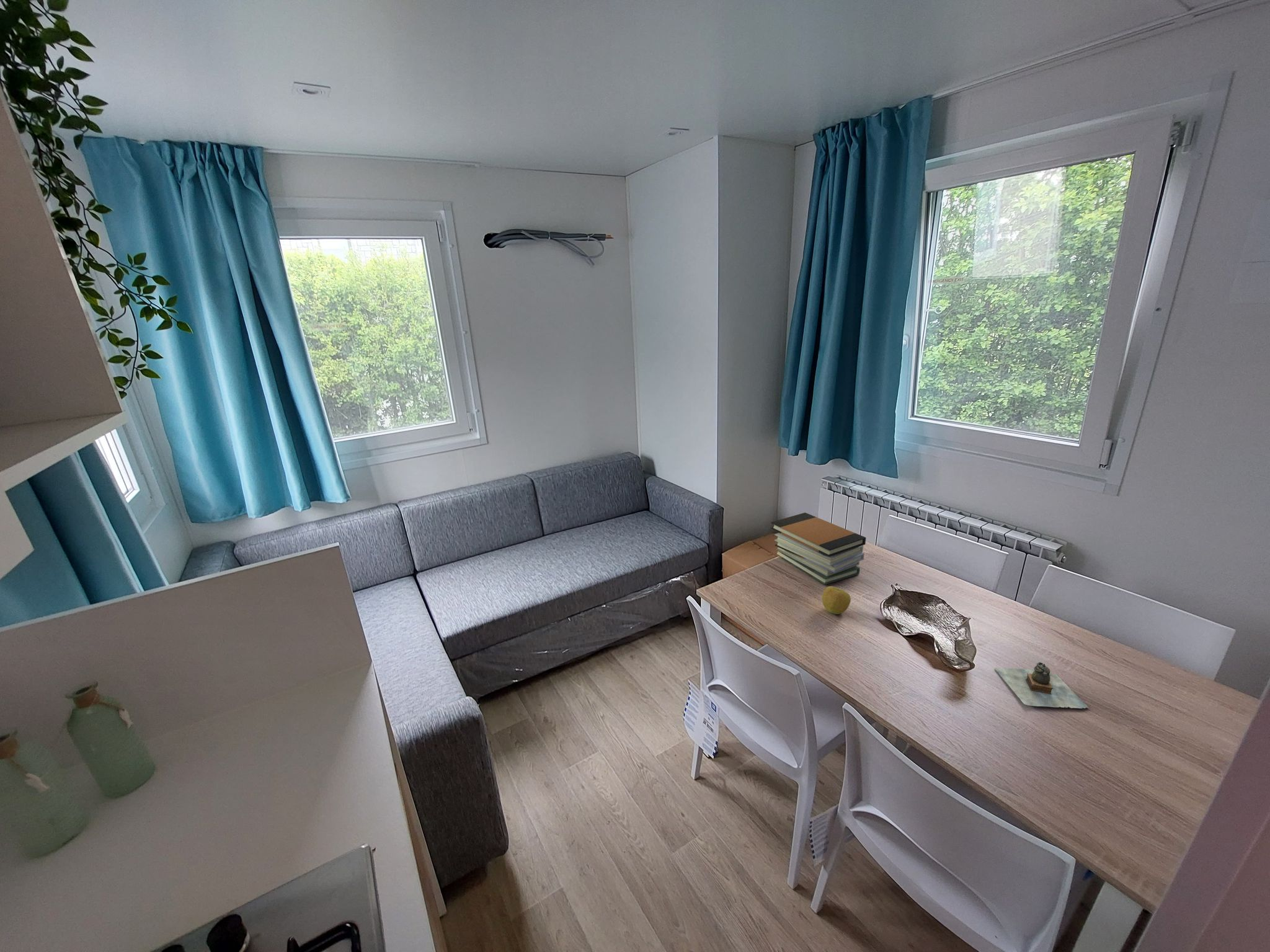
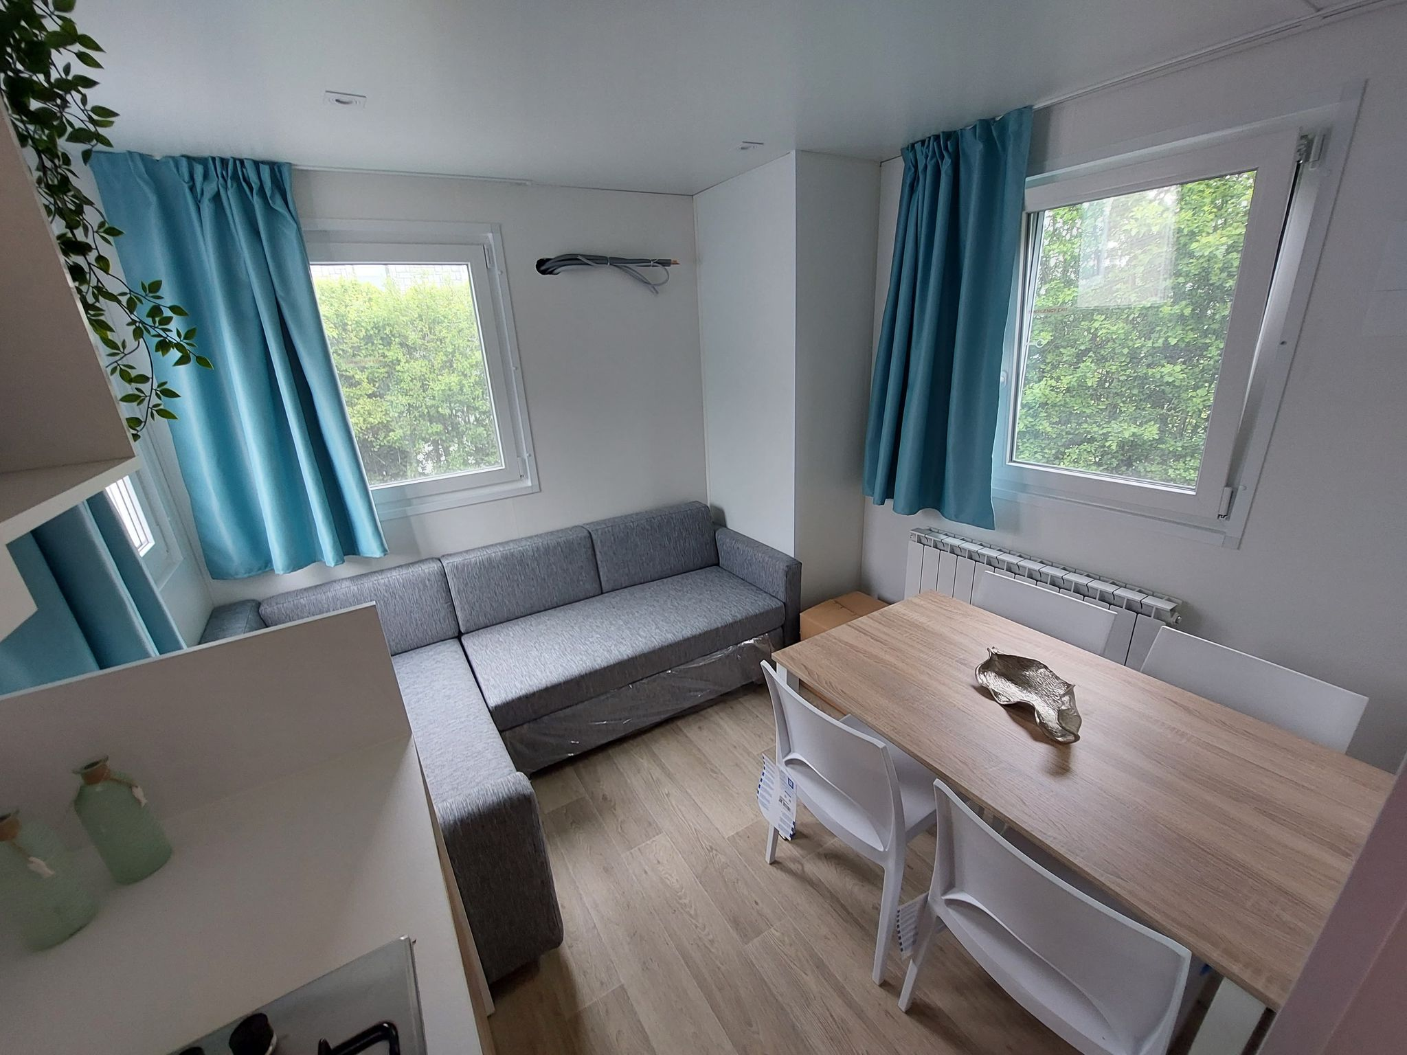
- teapot [994,661,1089,709]
- book stack [770,512,866,585]
- apple [822,586,851,615]
